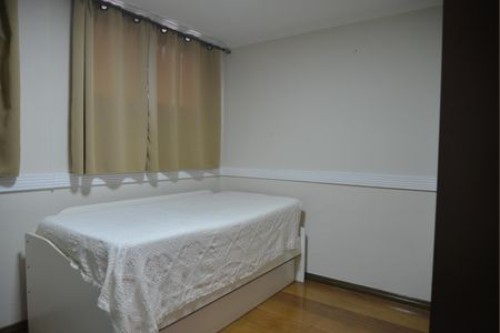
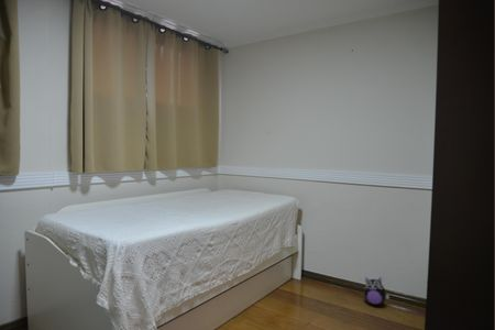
+ plush toy [363,276,391,306]
